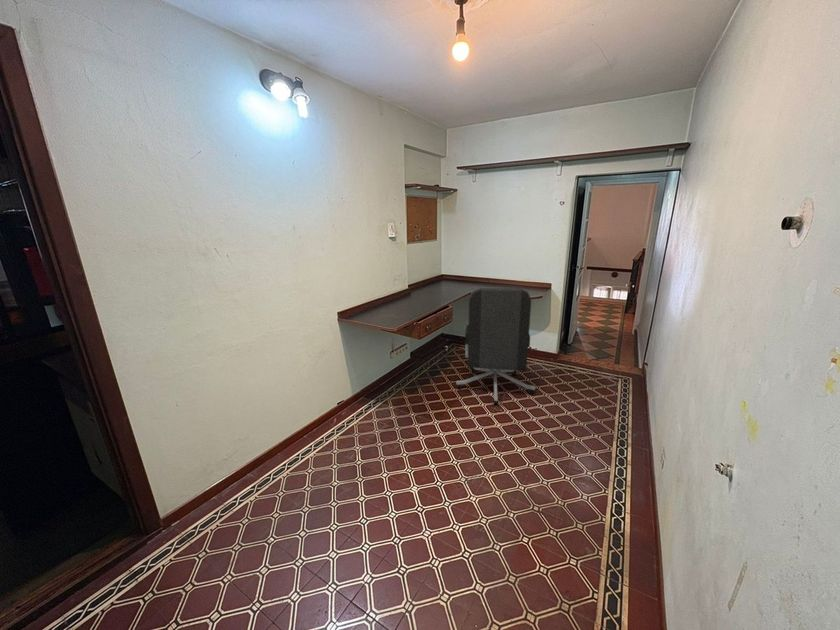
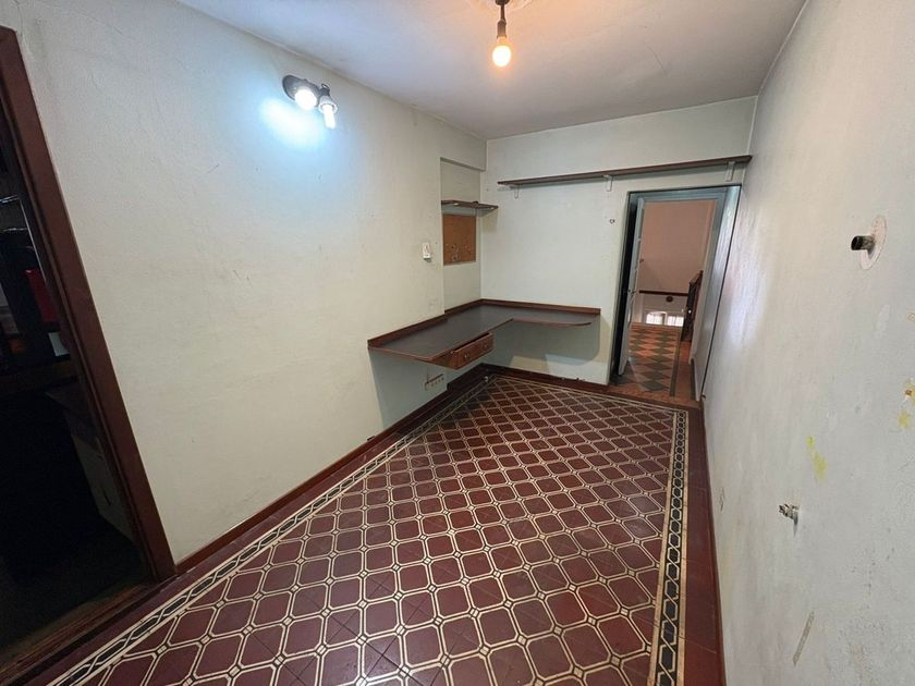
- office chair [455,287,536,405]
